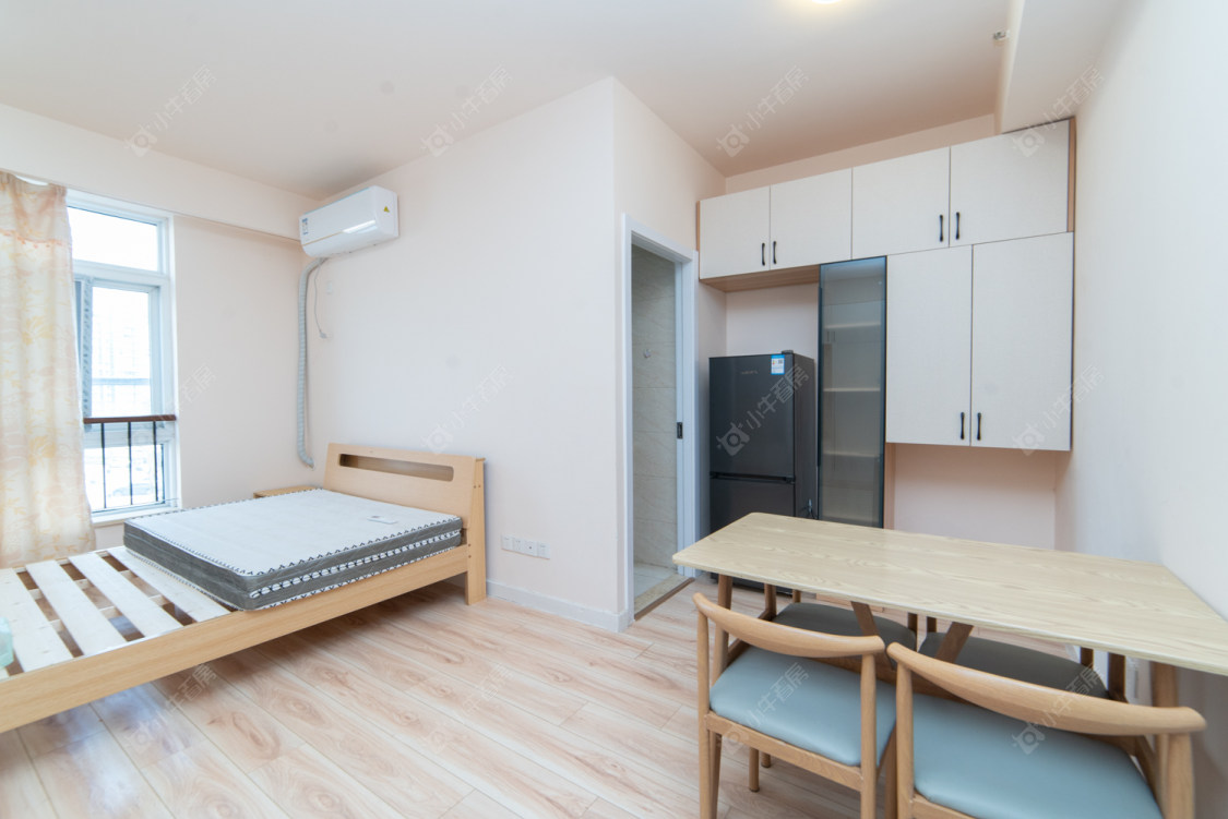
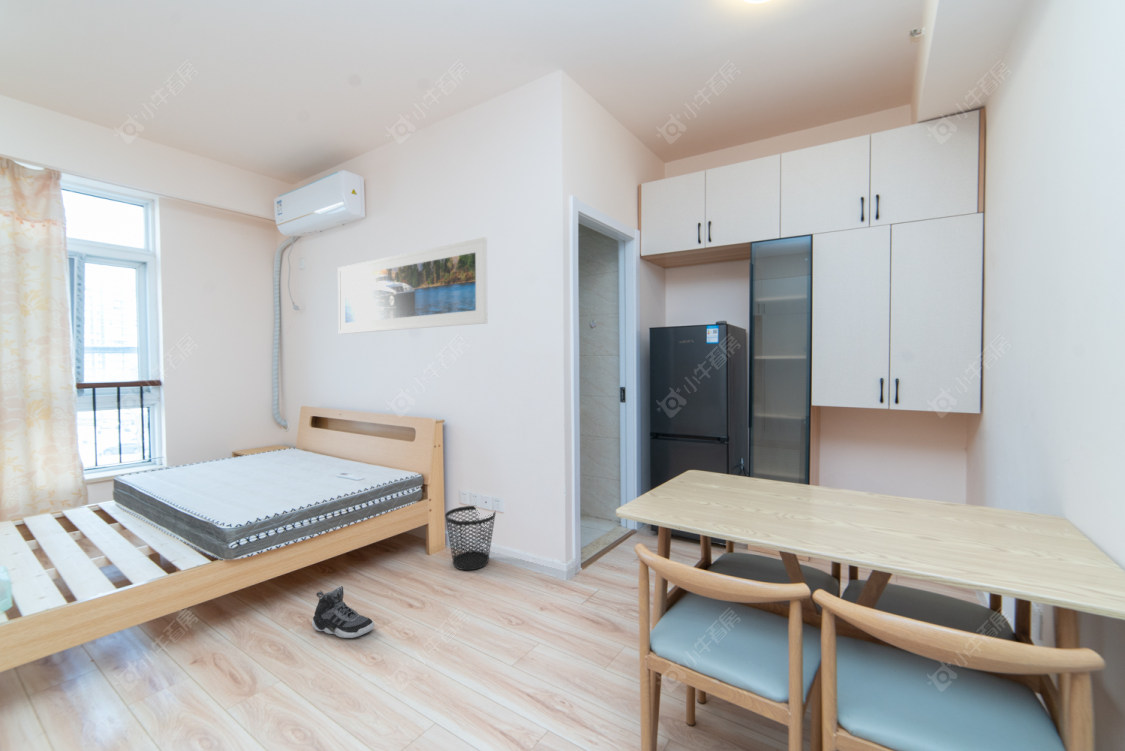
+ sneaker [311,585,375,639]
+ wastebasket [444,505,496,571]
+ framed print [337,236,489,335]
